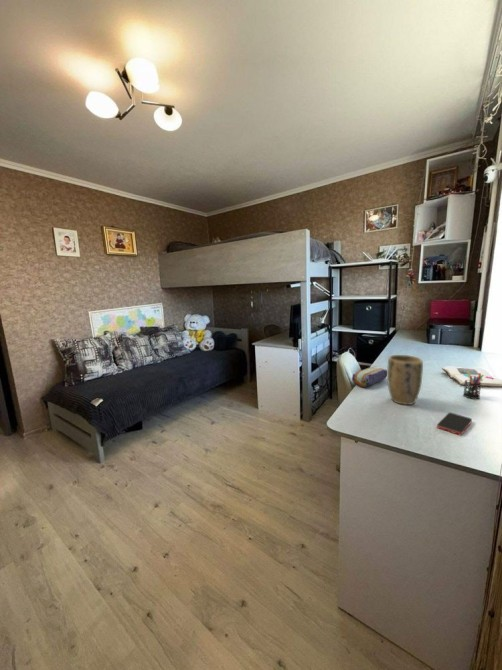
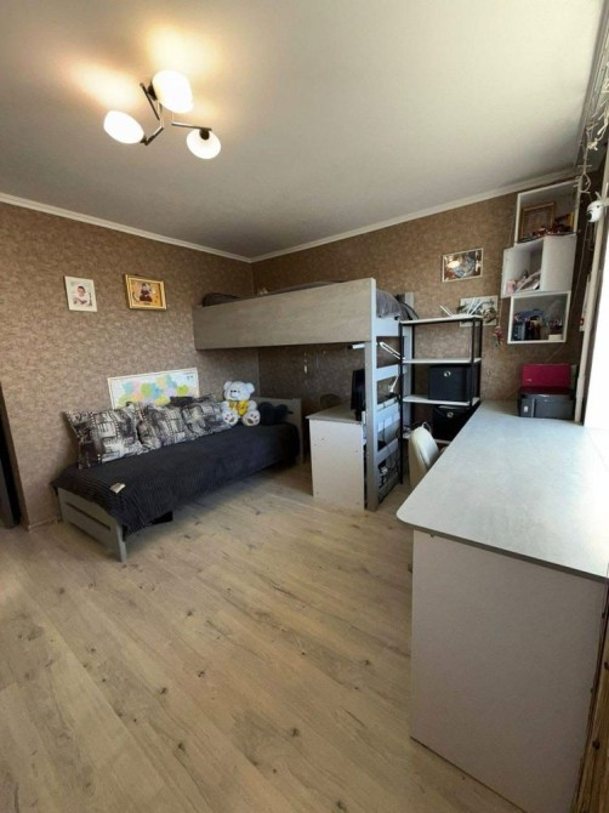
- book [441,365,502,389]
- pen holder [462,371,484,400]
- pencil case [351,365,387,388]
- plant pot [386,354,424,406]
- smartphone [436,412,473,436]
